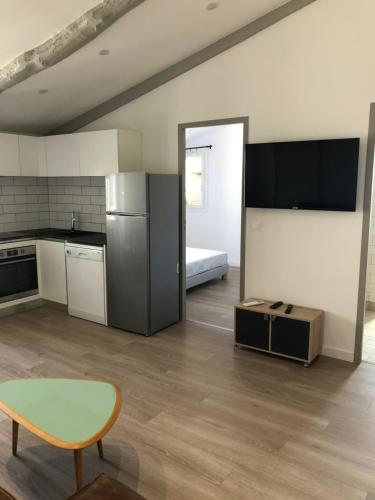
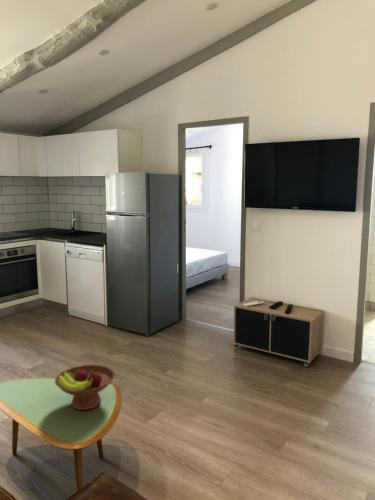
+ fruit bowl [54,364,116,411]
